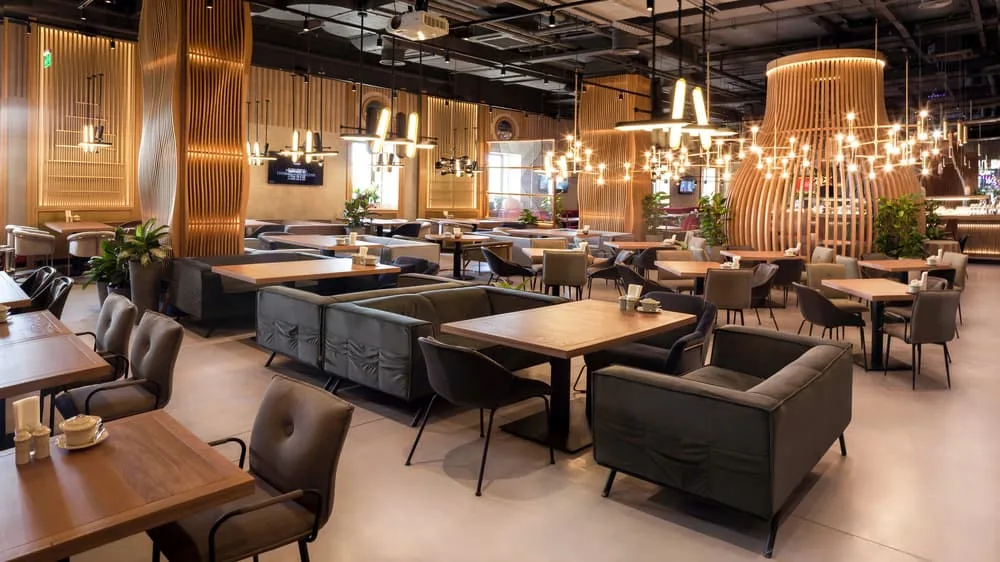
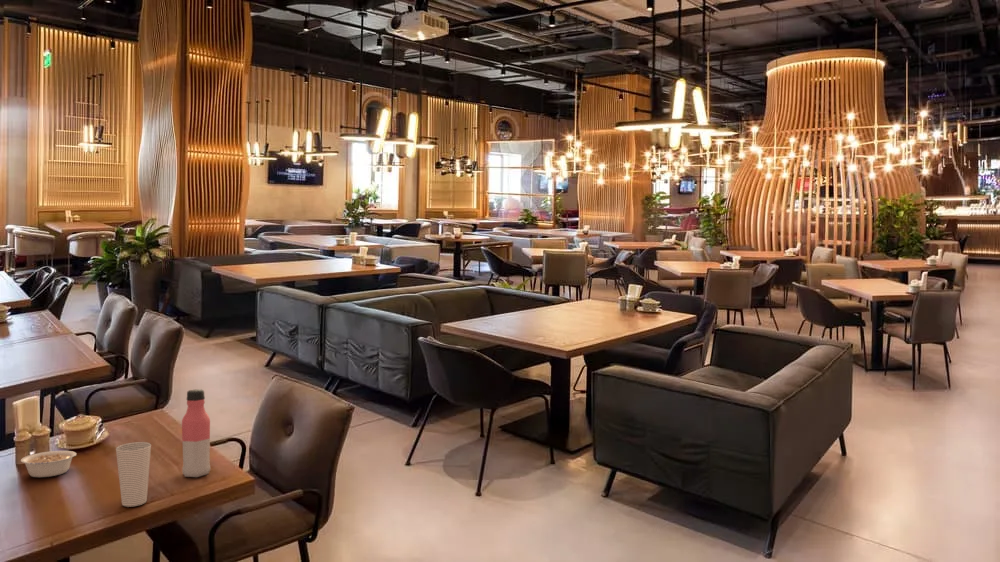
+ legume [20,450,78,478]
+ water bottle [181,388,211,478]
+ cup [115,441,152,508]
